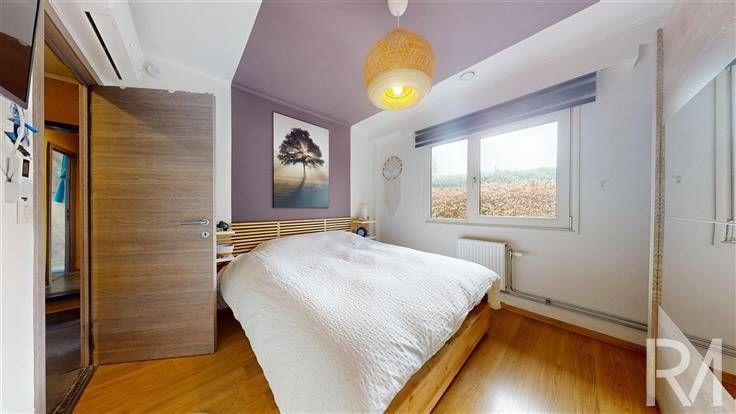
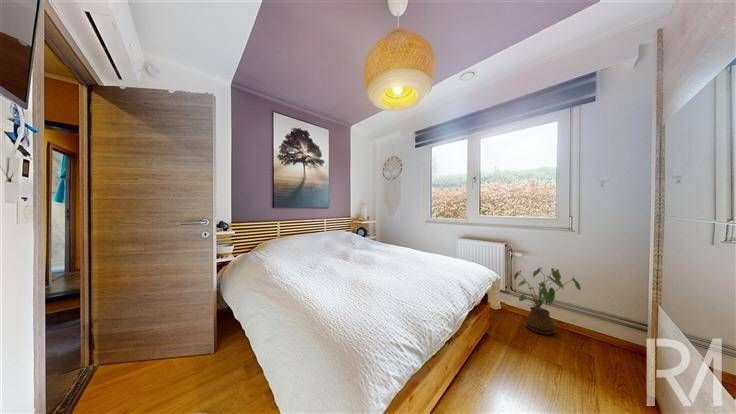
+ house plant [513,266,582,336]
